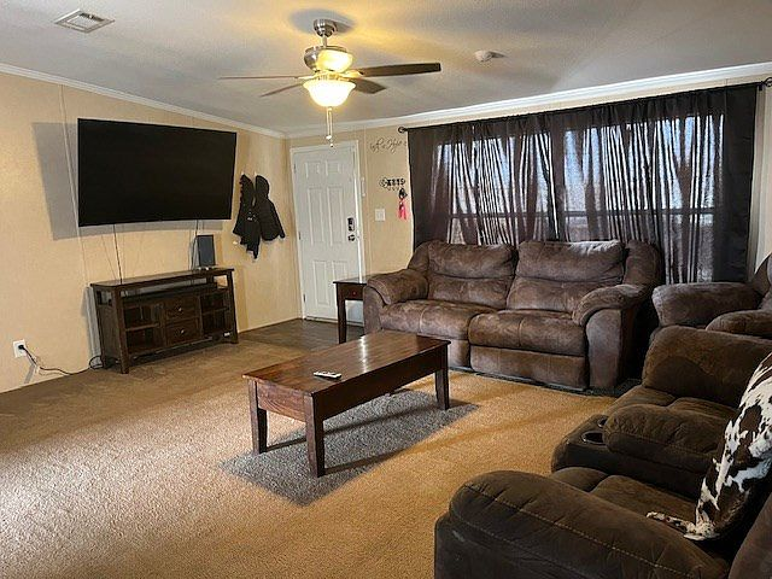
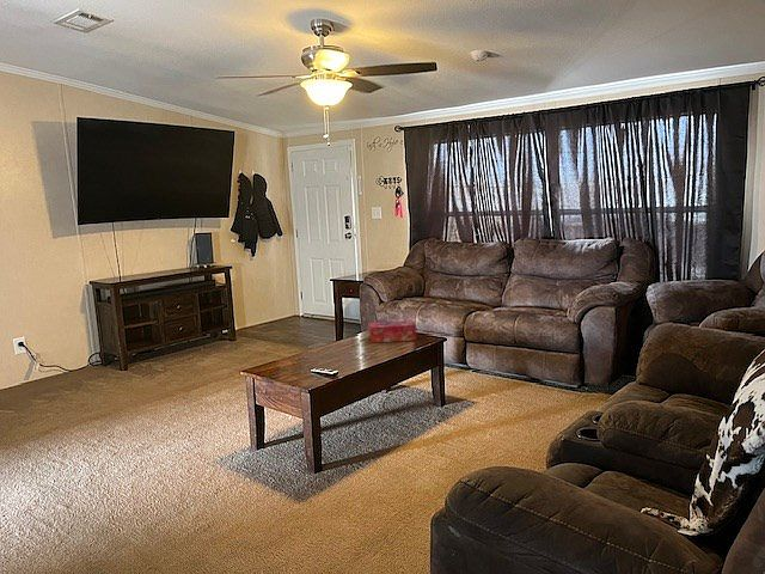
+ tissue box [368,319,417,344]
